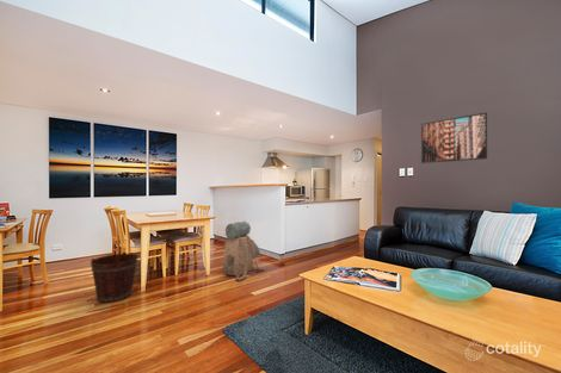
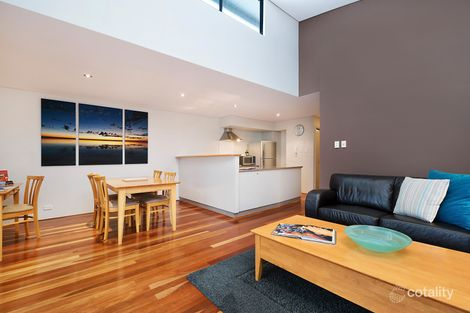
- bucket [90,253,138,304]
- backpack [222,220,266,281]
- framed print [420,111,488,164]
